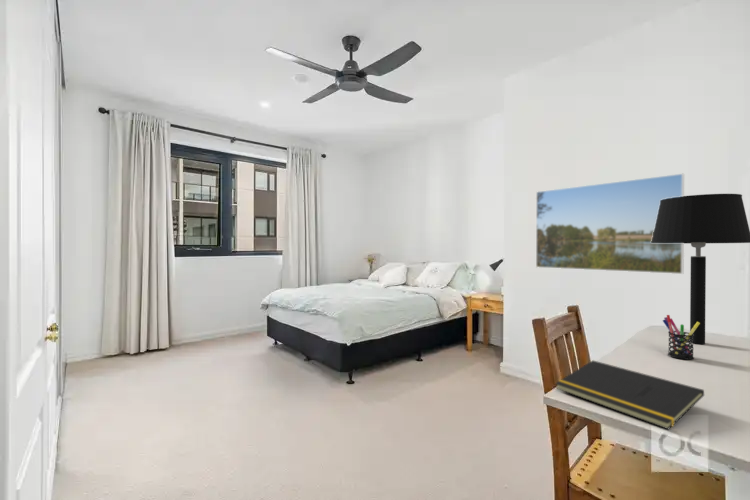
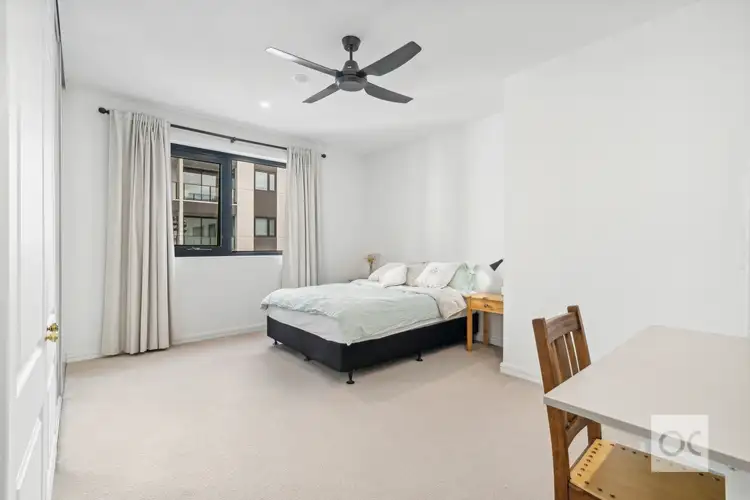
- notepad [555,359,705,431]
- pen holder [662,314,700,361]
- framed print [535,173,685,275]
- table lamp [651,193,750,345]
